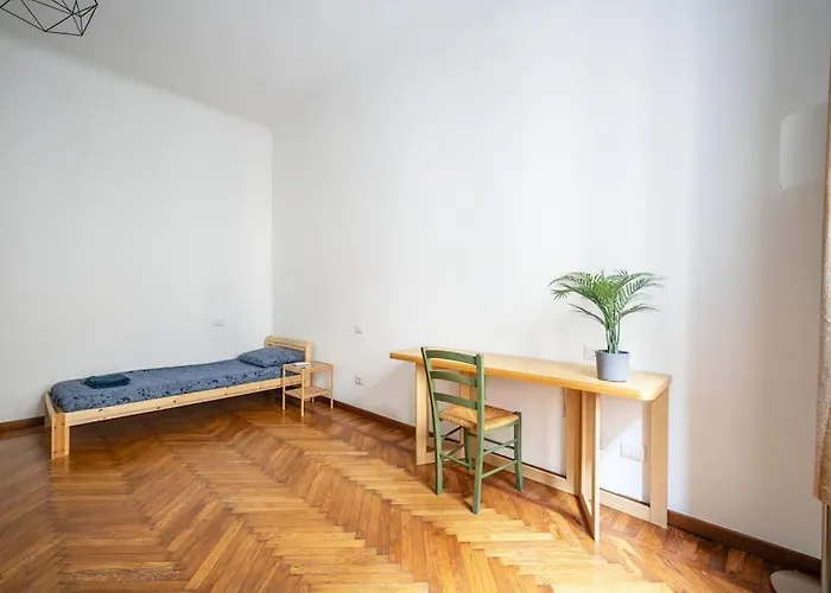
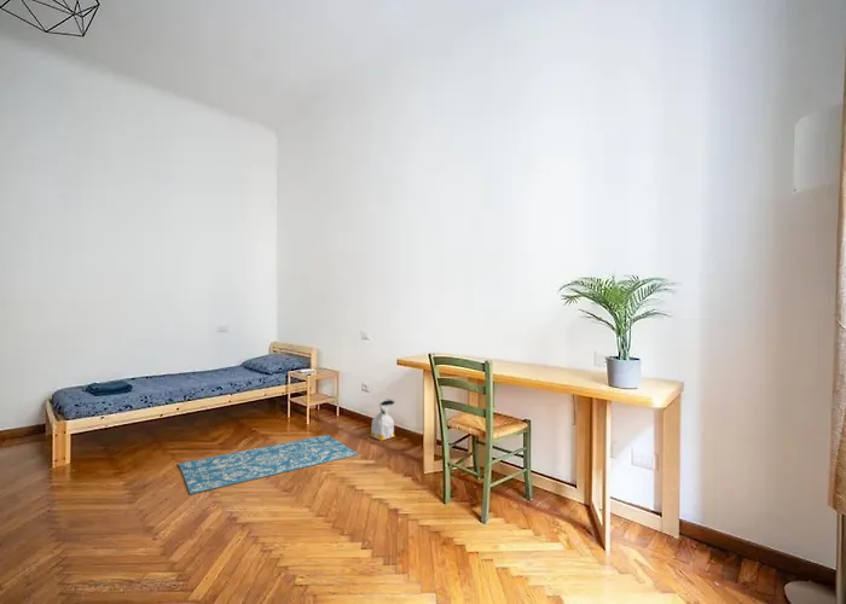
+ rug [176,434,360,495]
+ bag [370,397,396,442]
